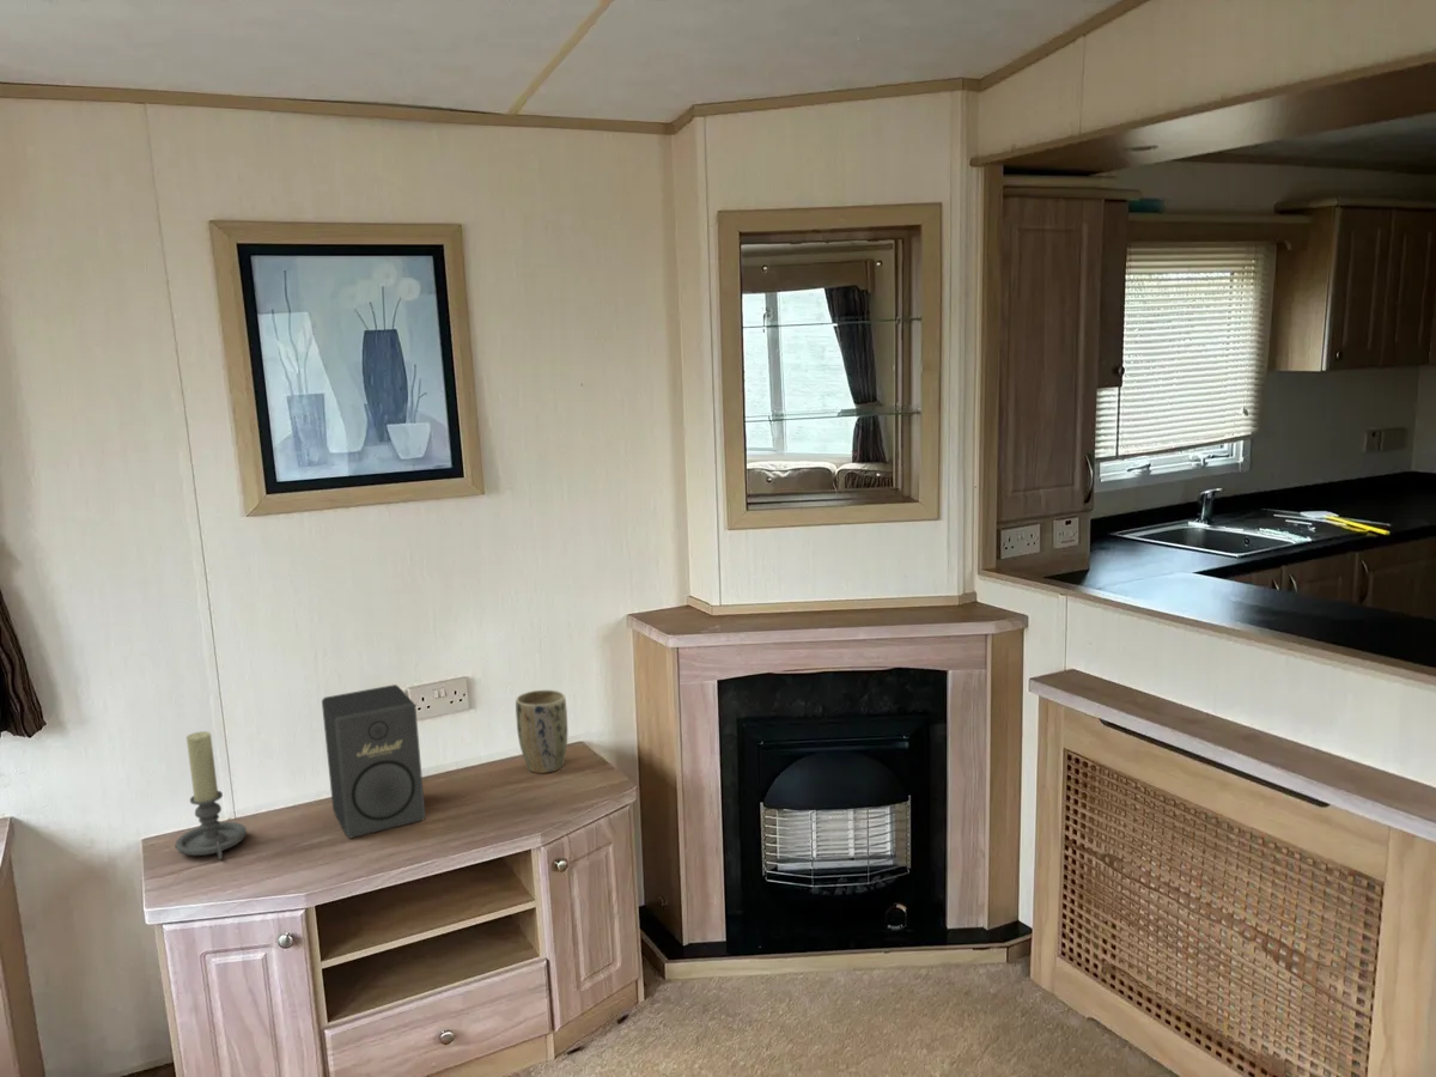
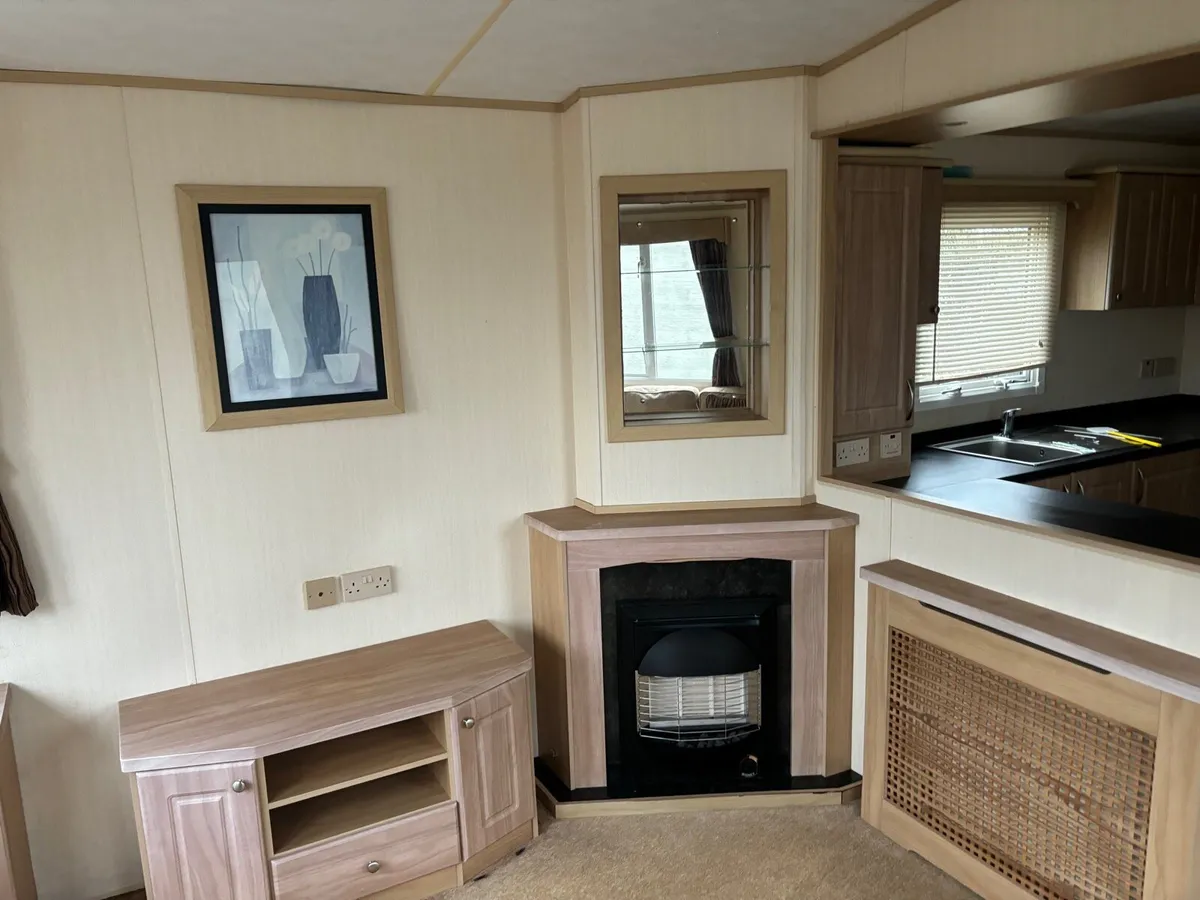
- speaker [321,683,426,840]
- plant pot [515,689,568,774]
- candle holder [175,730,248,860]
